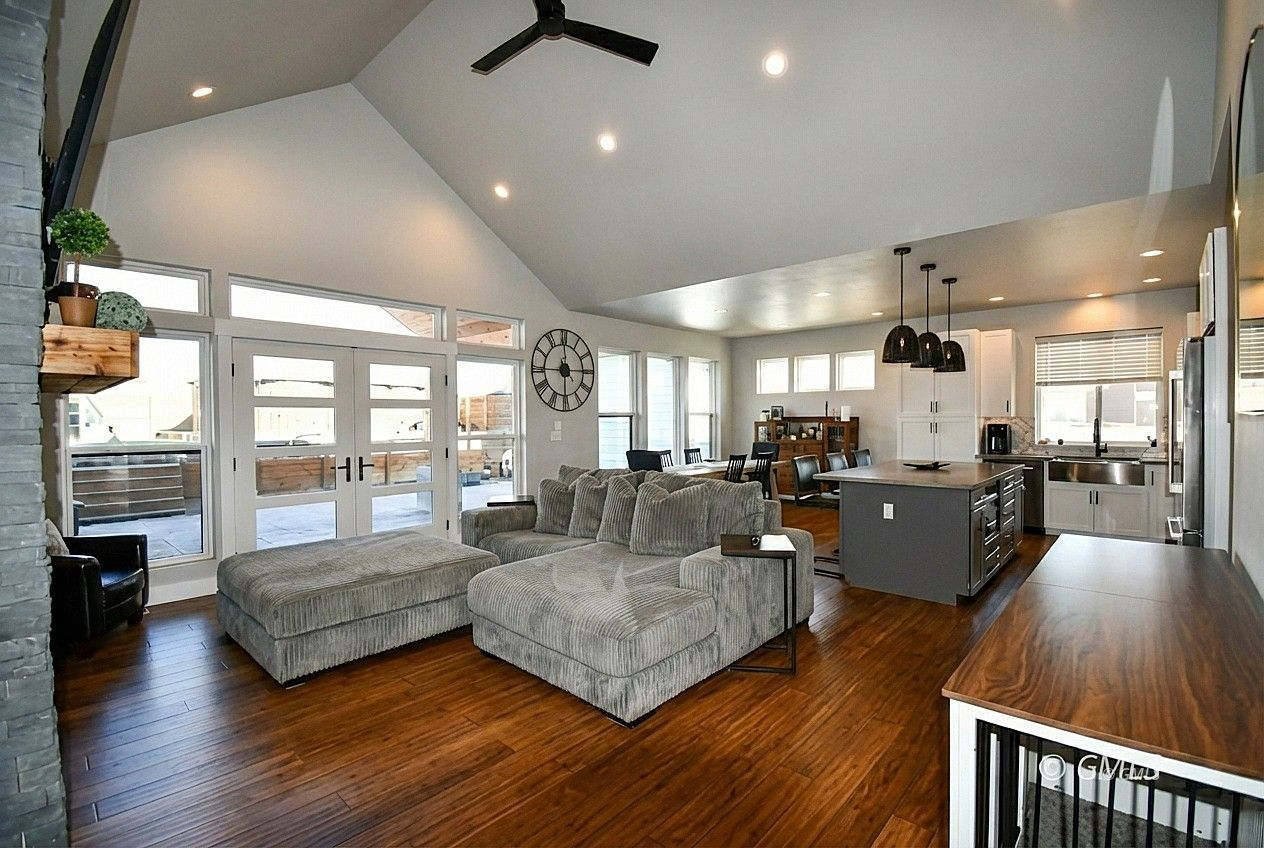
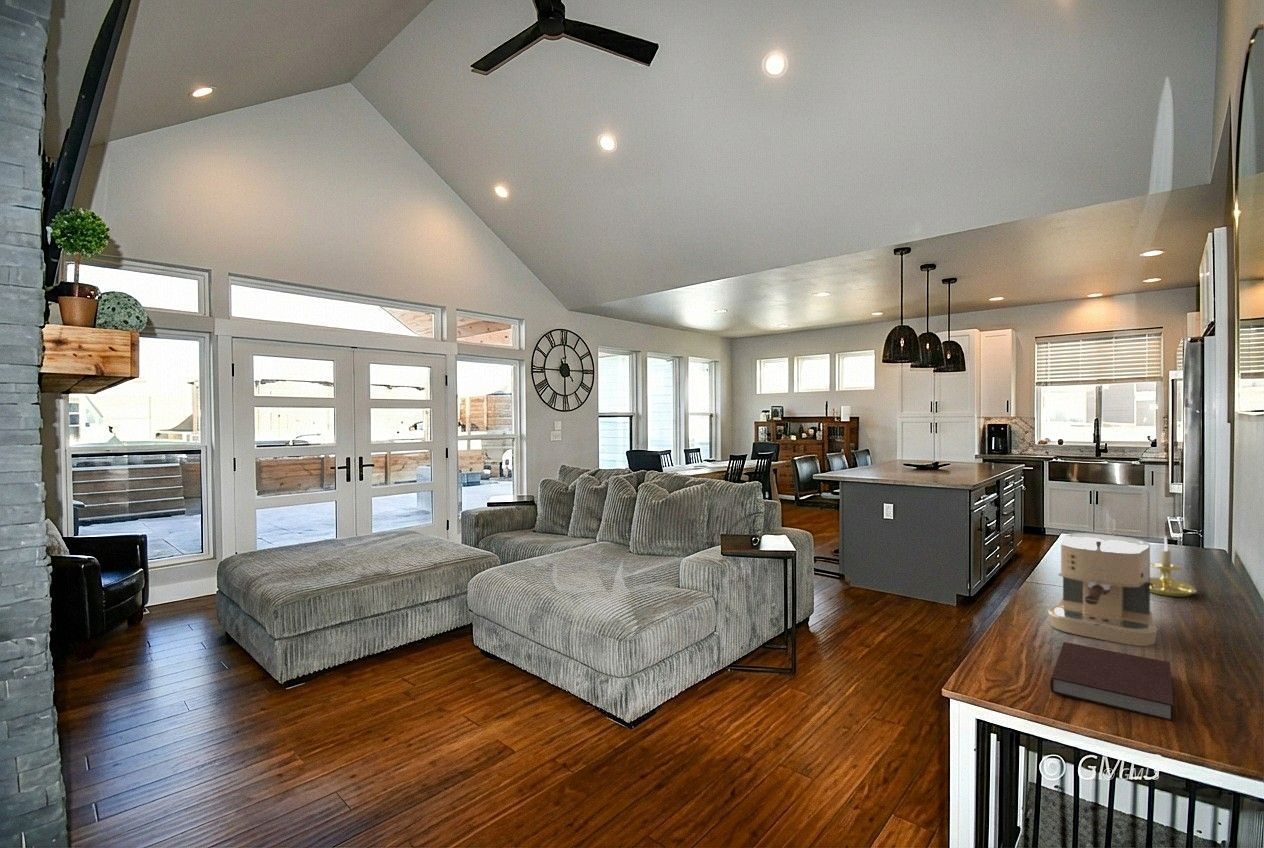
+ notebook [1049,641,1175,722]
+ candle holder [1150,535,1198,598]
+ coffee maker [1047,532,1158,647]
